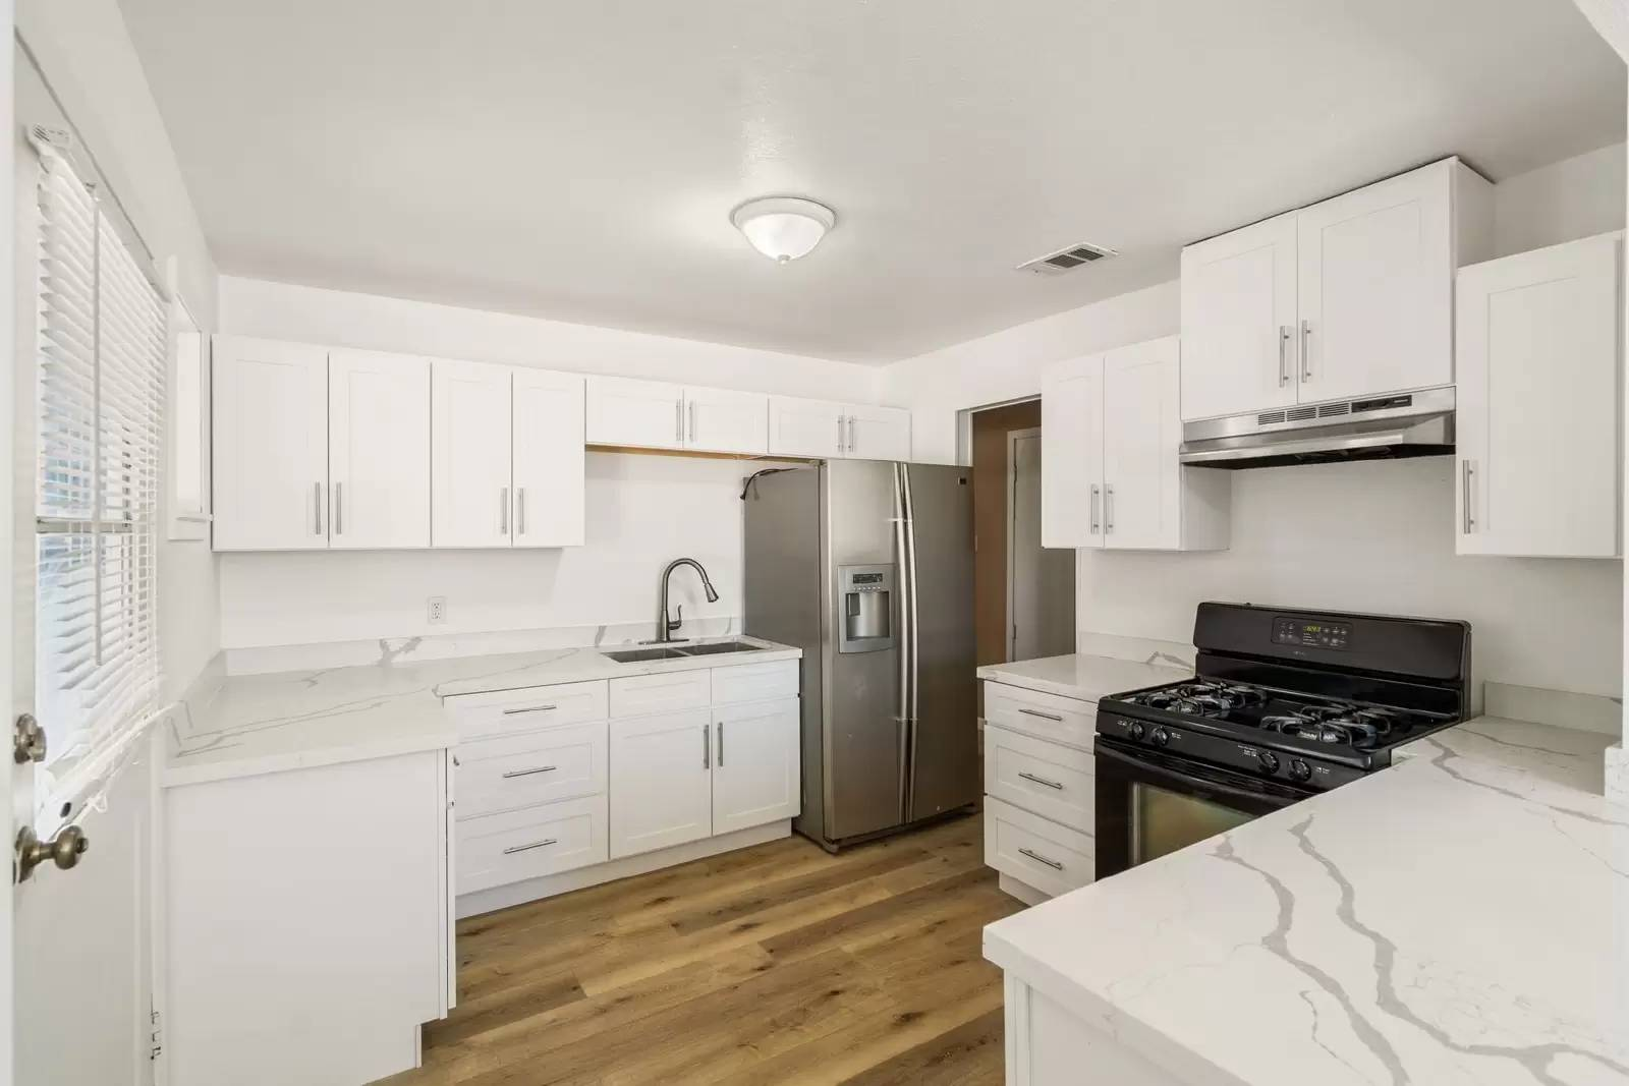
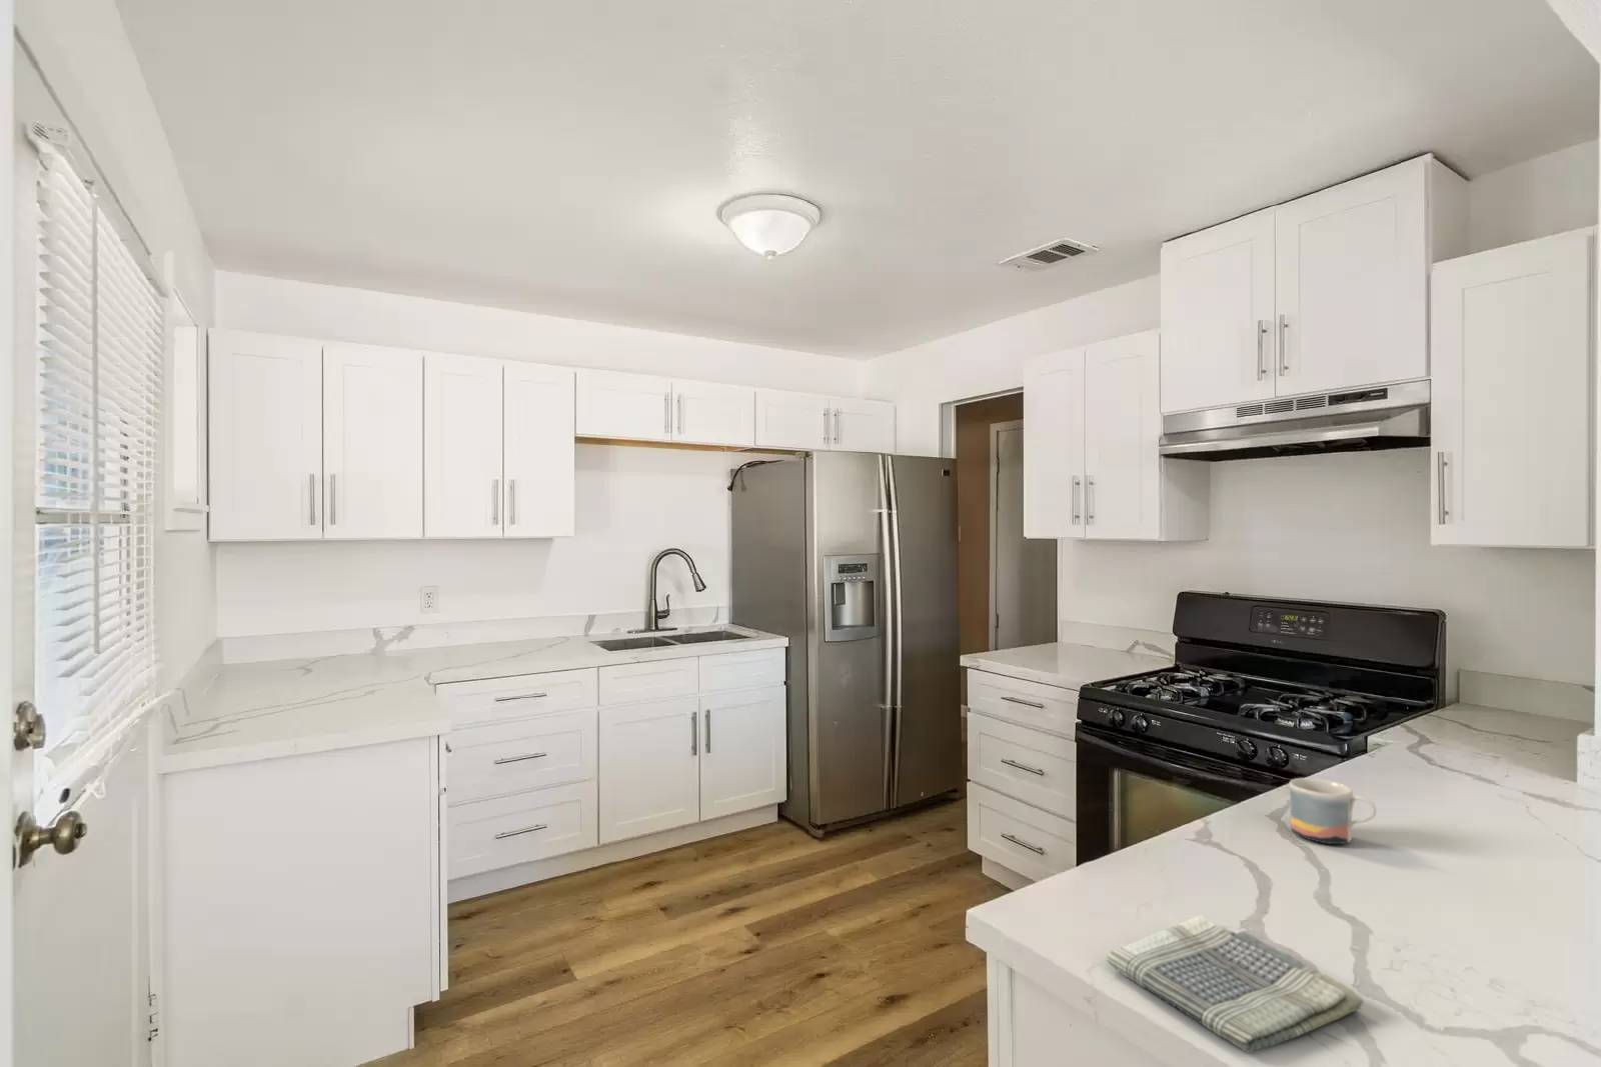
+ dish towel [1105,915,1365,1053]
+ mug [1289,776,1377,846]
